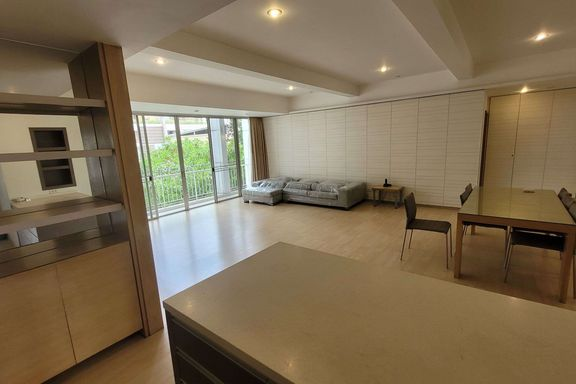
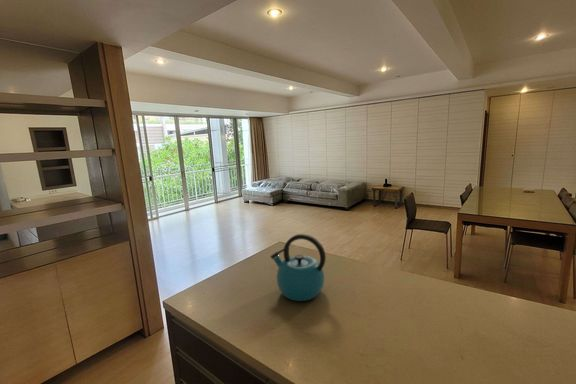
+ kettle [269,233,327,302]
